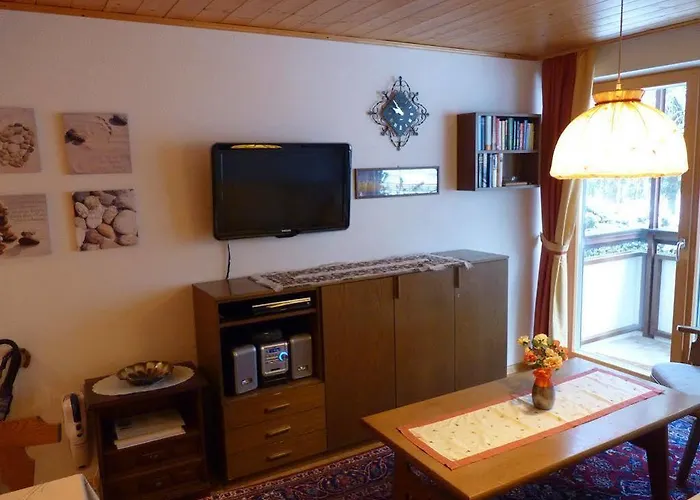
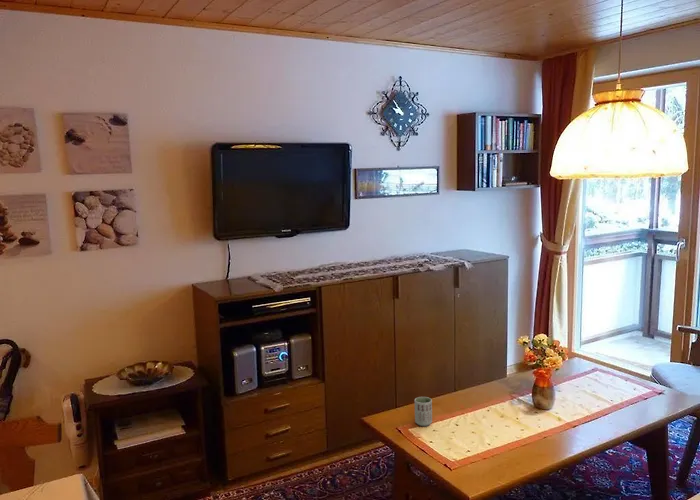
+ cup [414,396,433,427]
